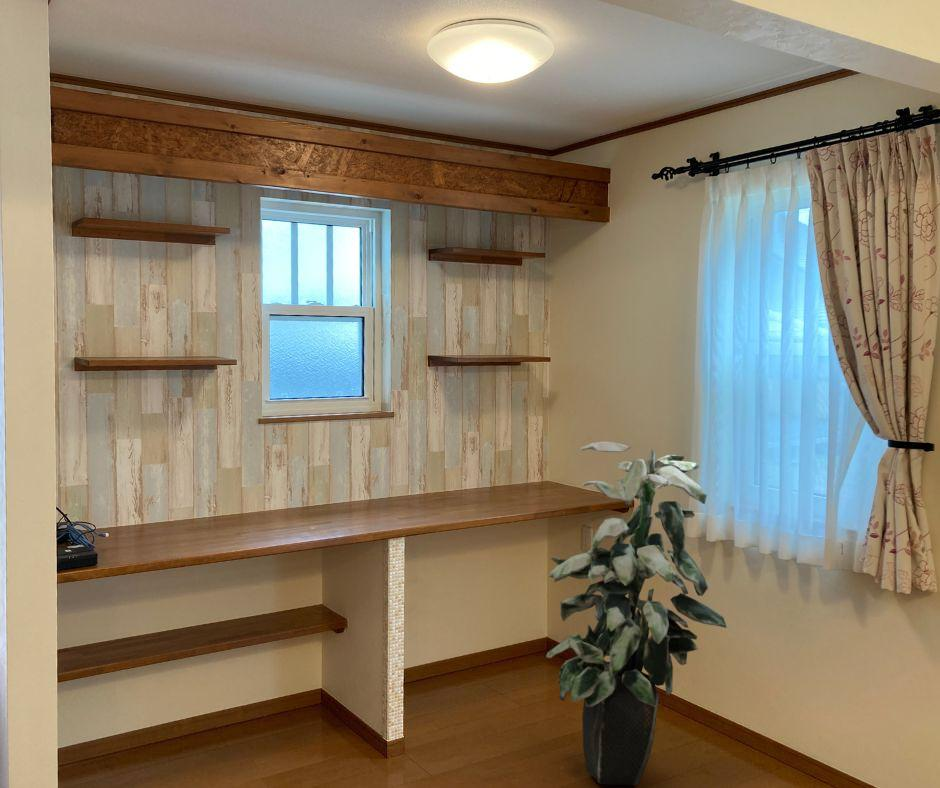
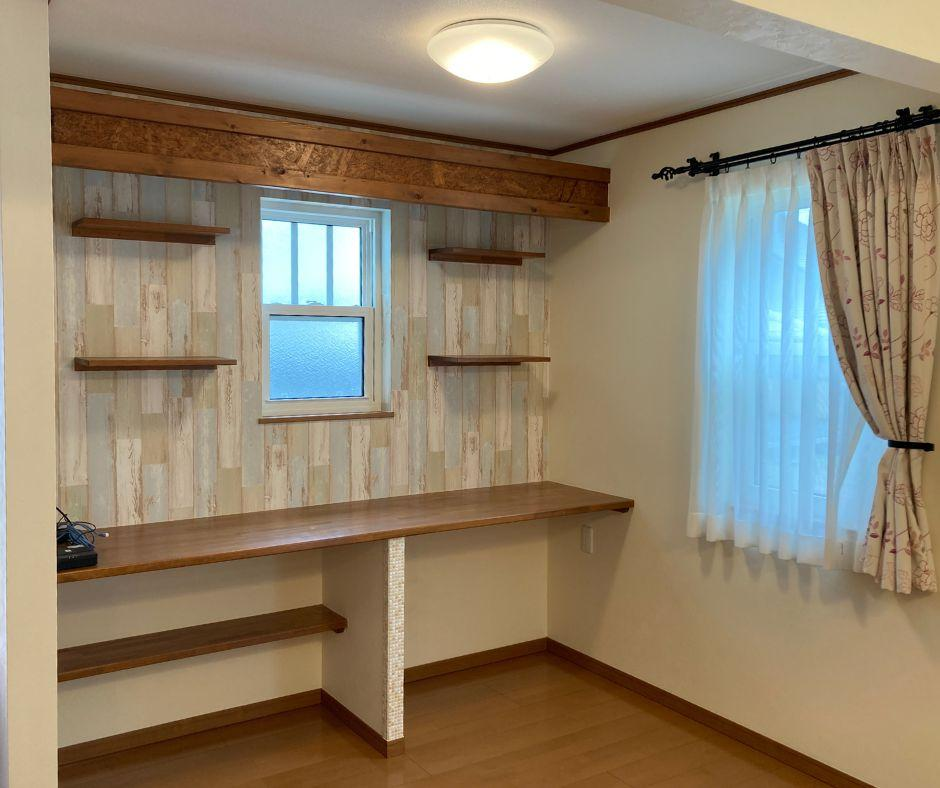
- indoor plant [545,441,728,786]
